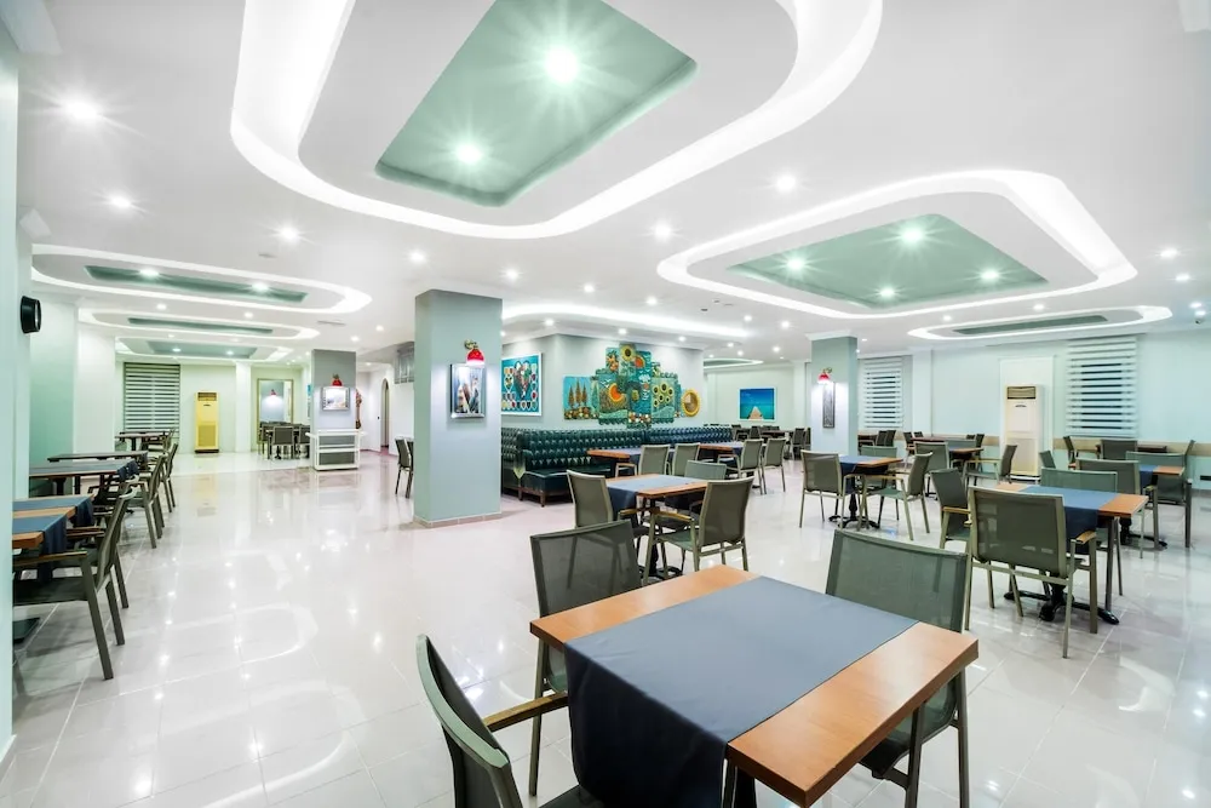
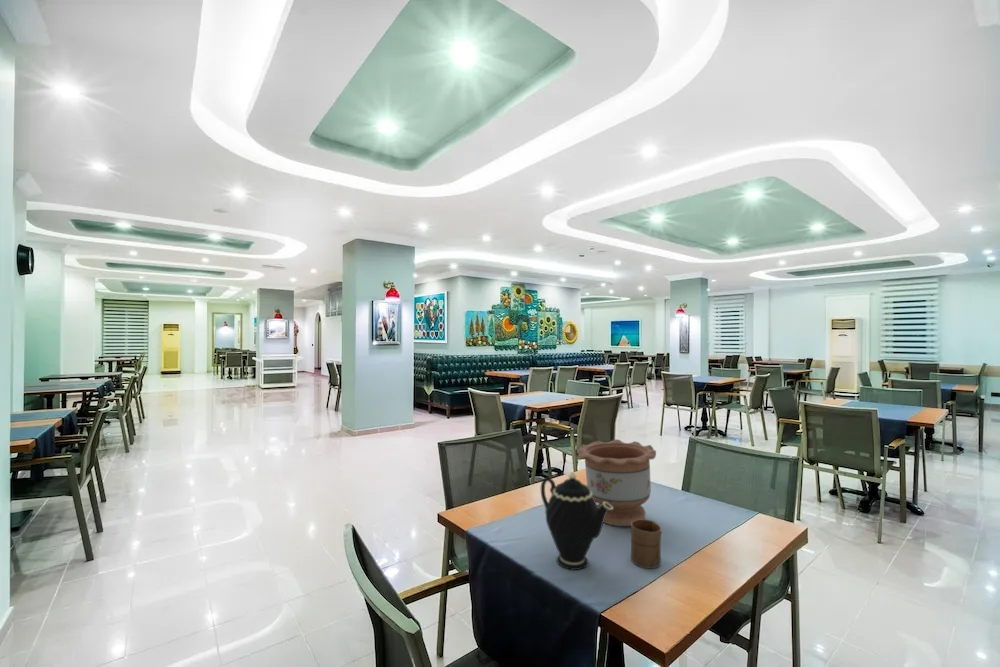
+ flower pot [576,438,657,527]
+ cup [630,518,662,569]
+ teapot [540,471,613,571]
